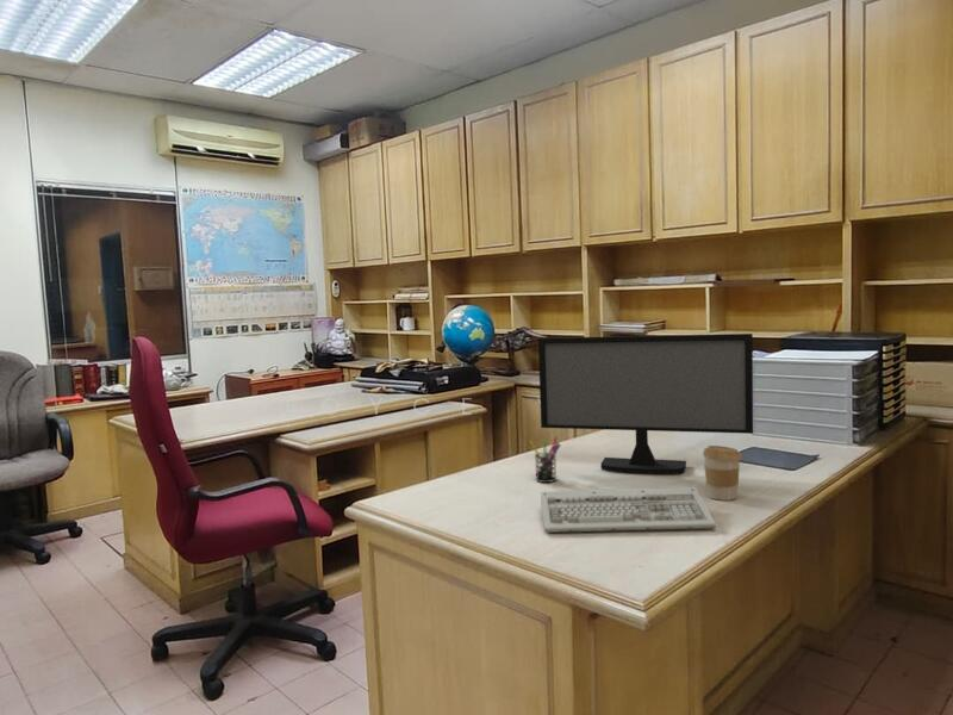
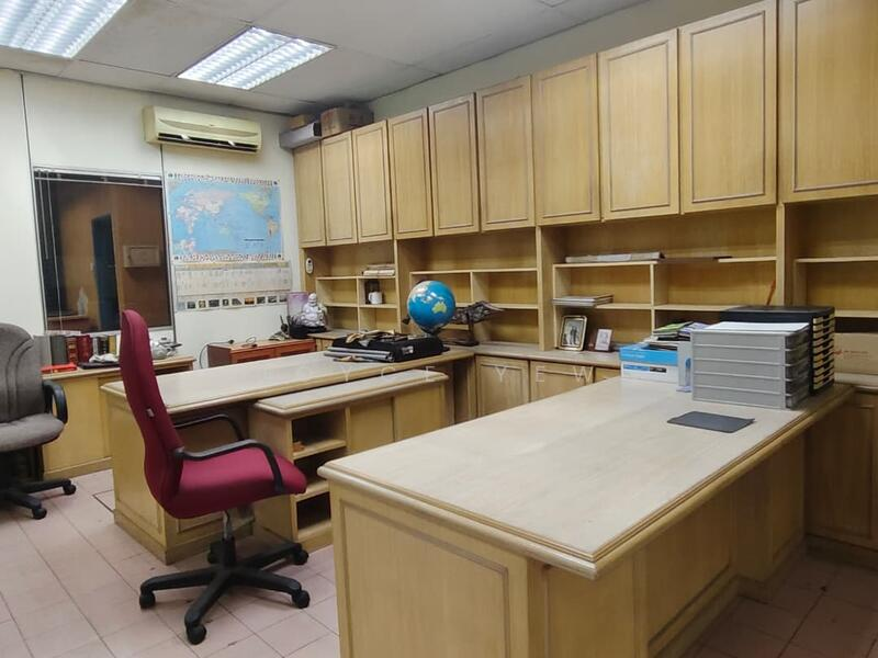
- keyboard [540,486,717,534]
- pen holder [529,435,561,484]
- computer monitor [537,332,754,475]
- coffee cup [702,444,742,502]
